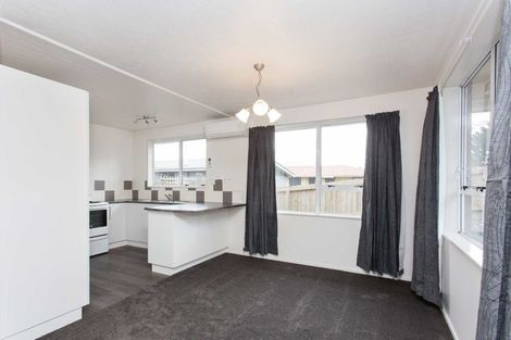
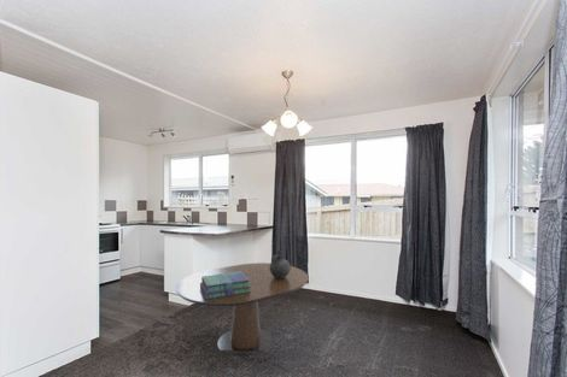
+ stack of books [200,271,251,299]
+ dining table [175,261,310,352]
+ ceramic jug [269,248,292,278]
